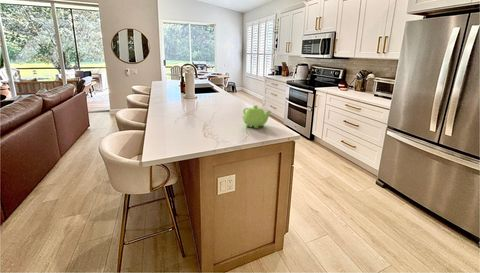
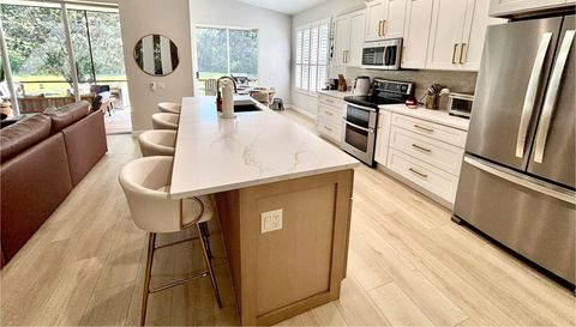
- teapot [241,104,272,129]
